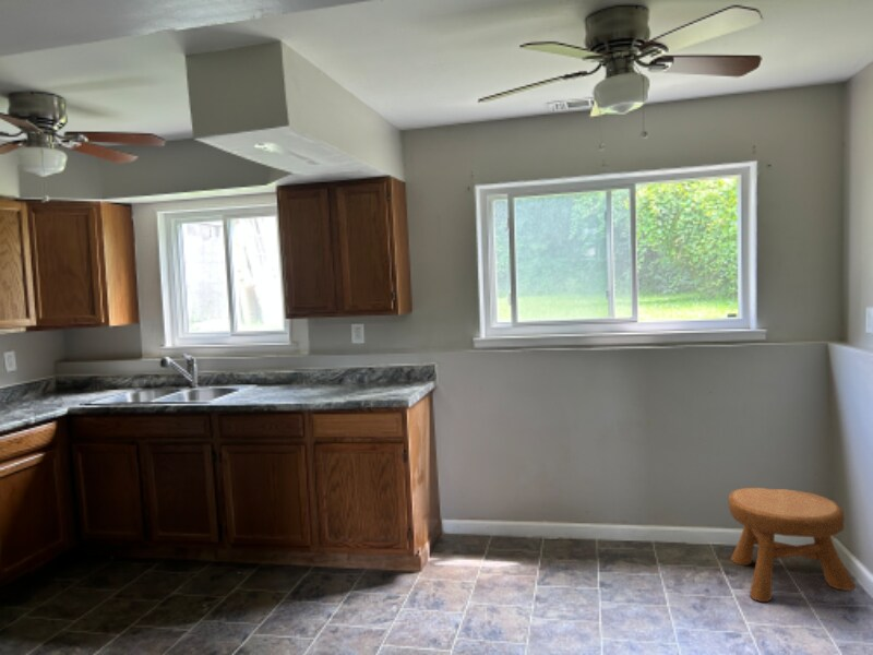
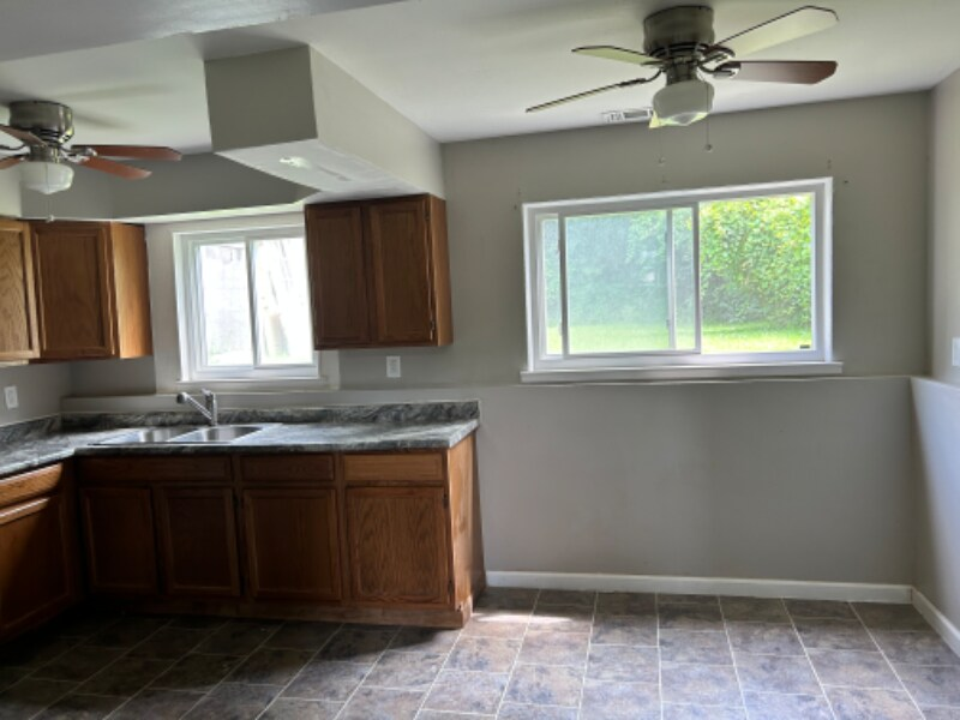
- stool [728,487,857,603]
